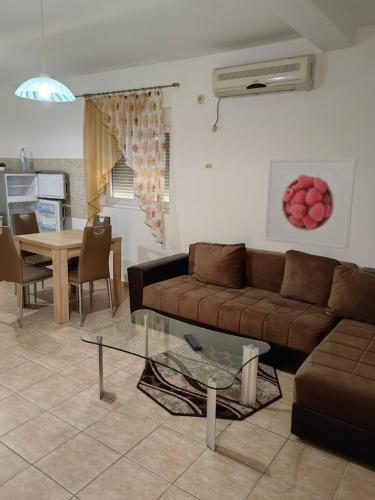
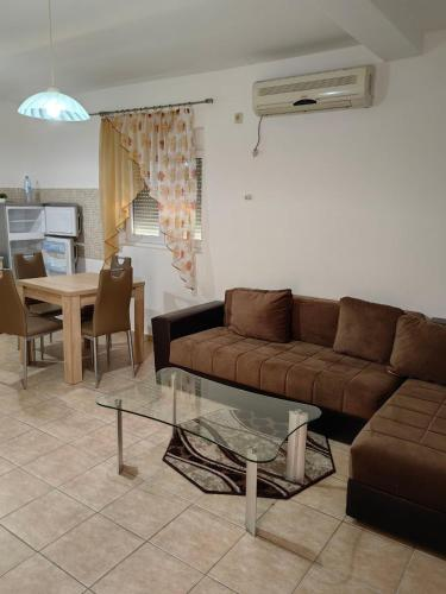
- remote control [183,333,203,352]
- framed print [264,157,357,251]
